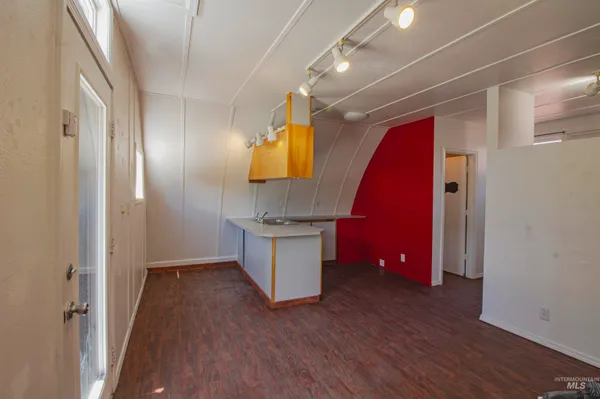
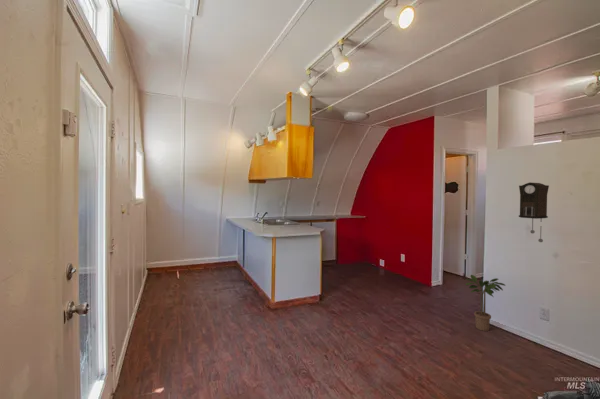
+ potted plant [465,274,507,332]
+ pendulum clock [518,181,550,243]
